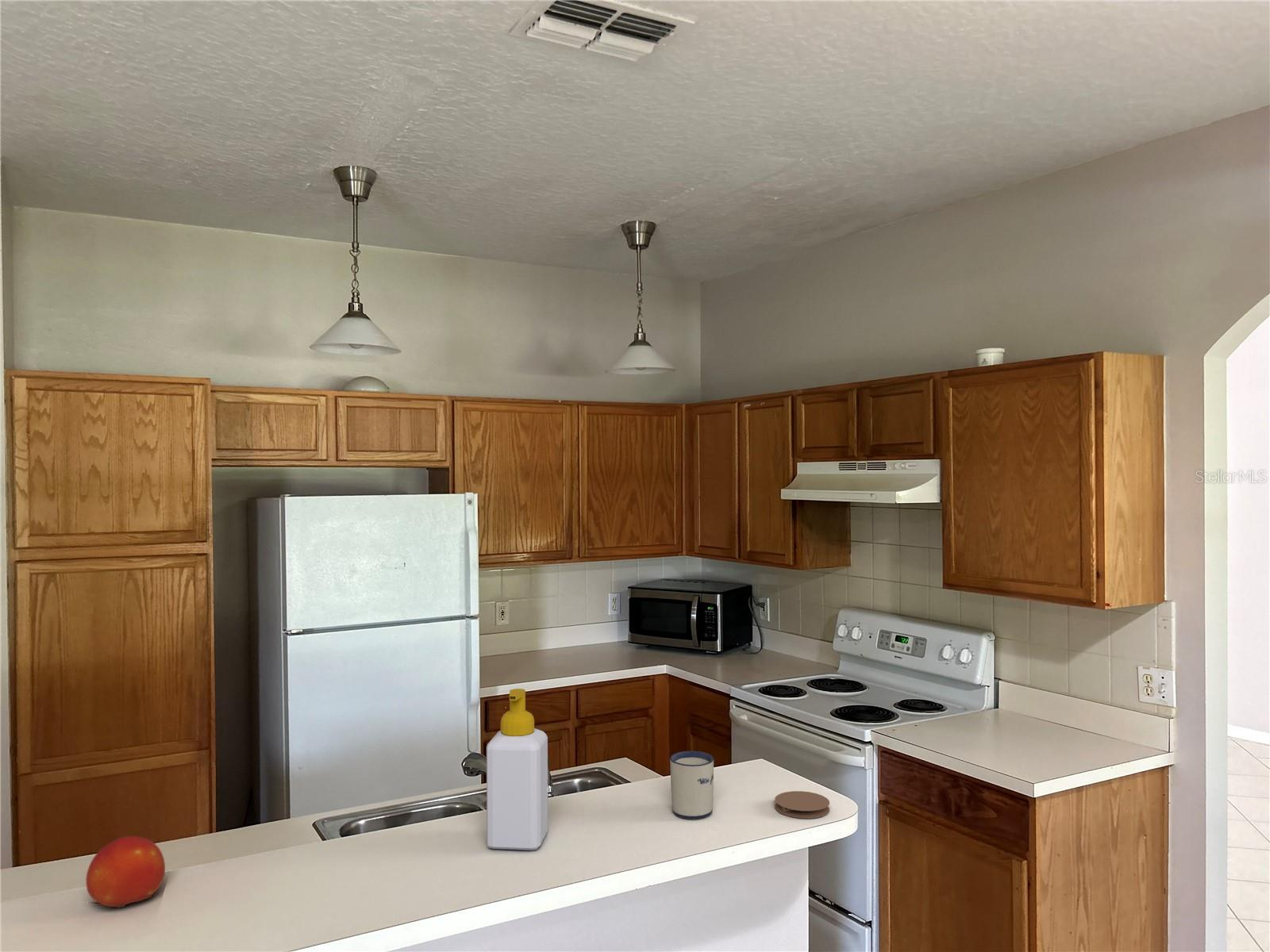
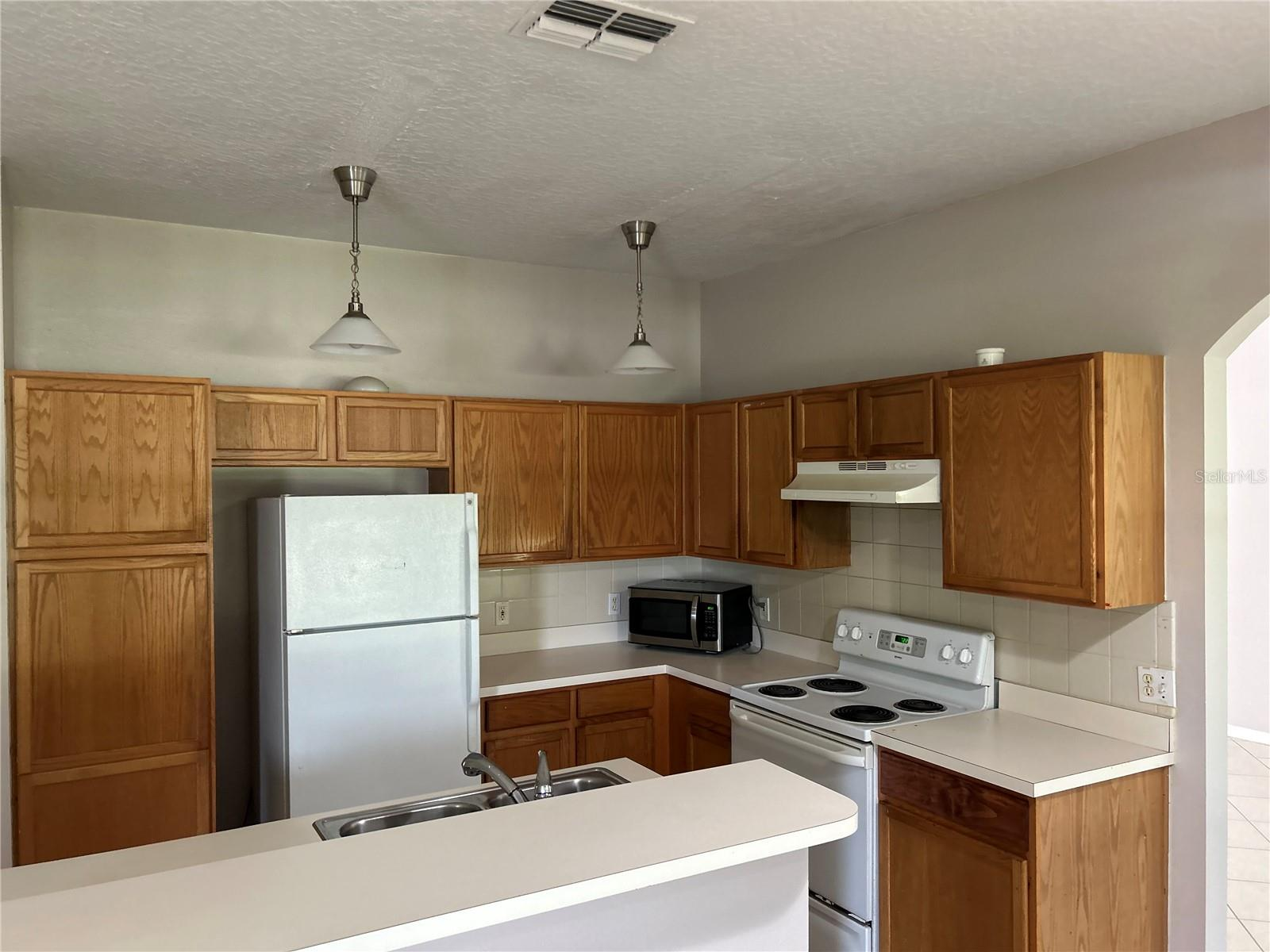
- mug [669,750,714,820]
- coaster [774,790,830,819]
- fruit [85,835,166,908]
- soap bottle [486,688,548,850]
